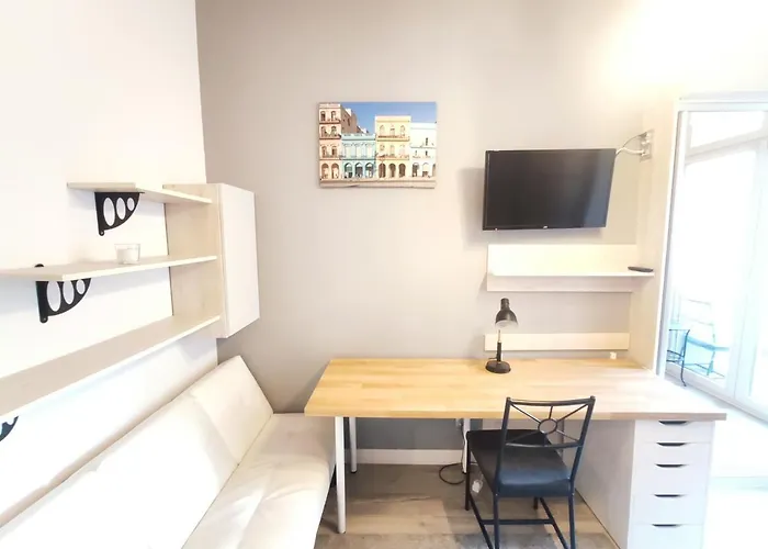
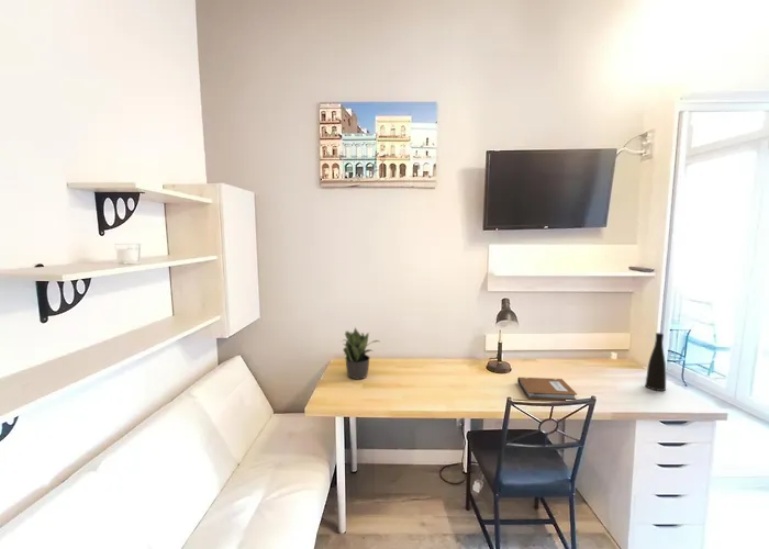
+ notebook [516,377,578,401]
+ potted plant [341,326,380,380]
+ vase [644,332,667,392]
